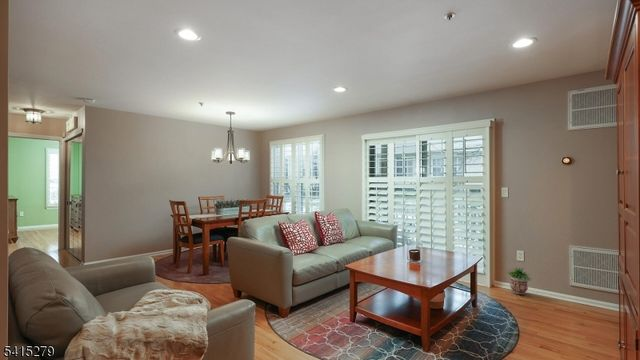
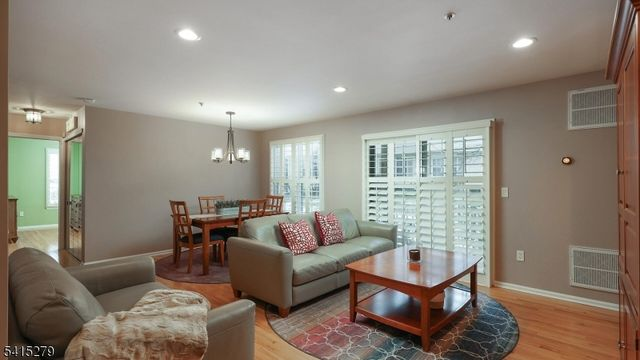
- potted plant [506,266,533,295]
